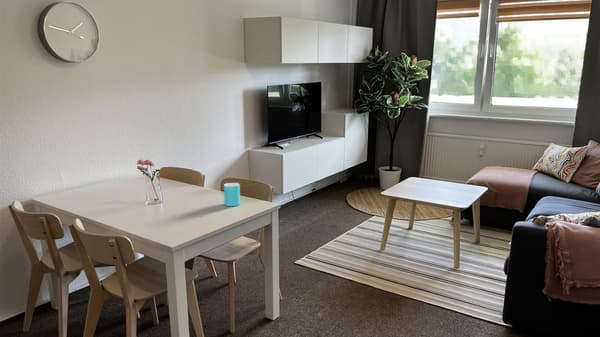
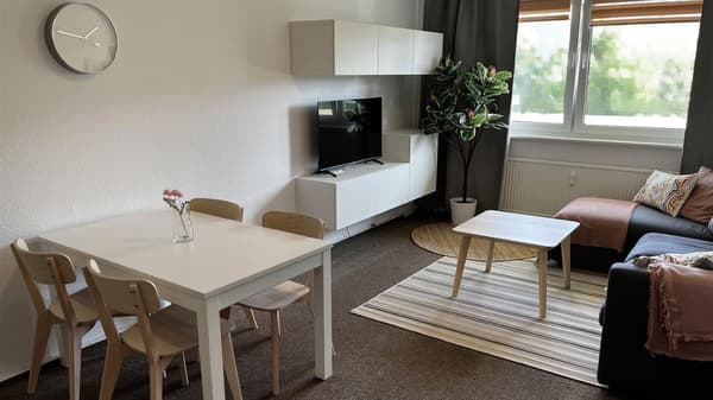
- cup [223,182,241,207]
